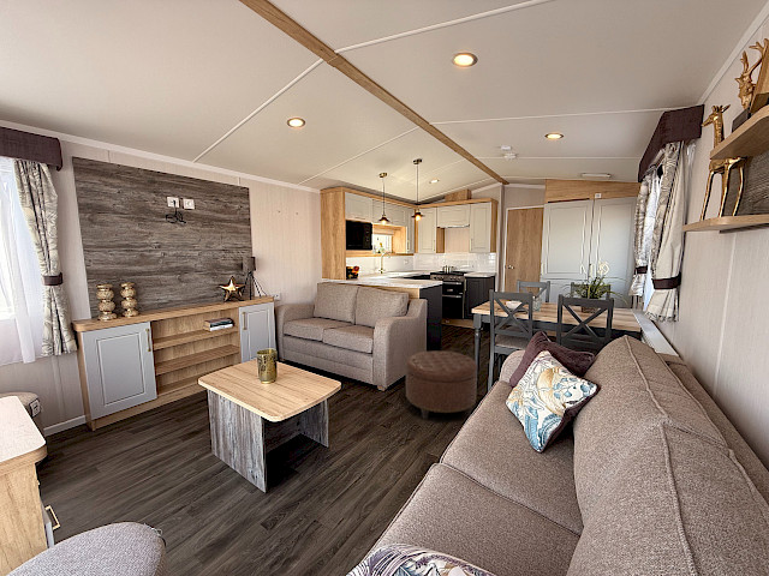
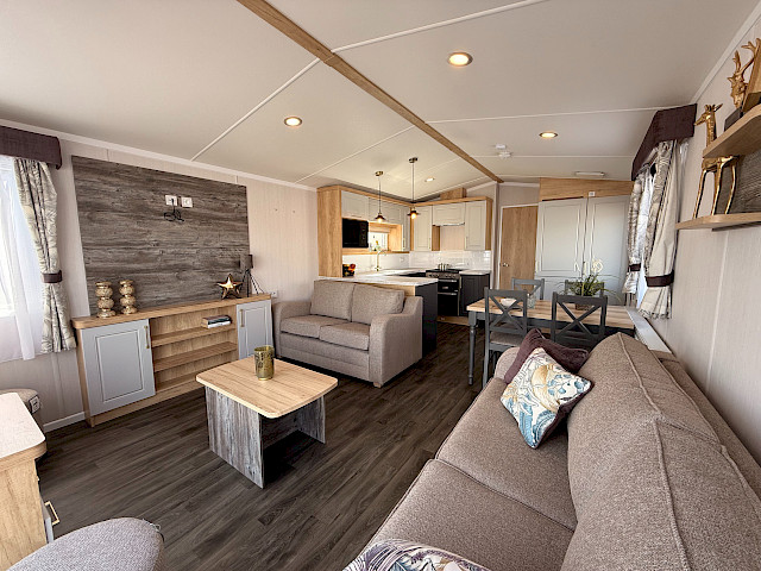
- ottoman [405,350,478,420]
